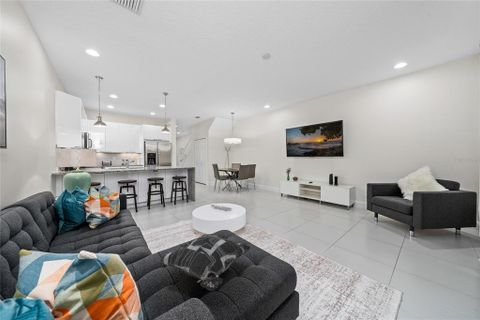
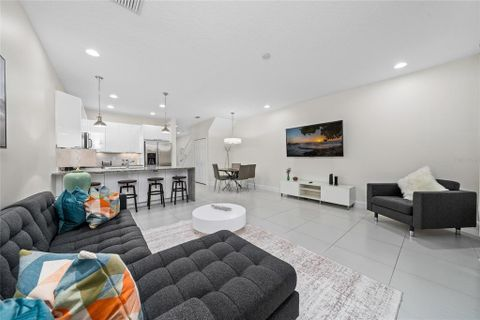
- decorative pillow [157,233,252,291]
